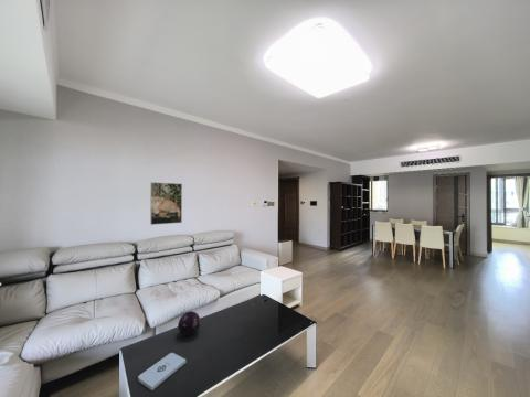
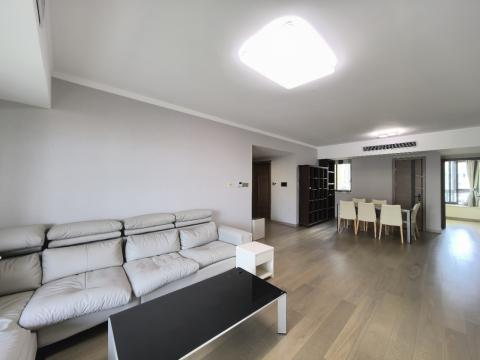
- notepad [137,352,187,391]
- decorative orb [177,310,201,337]
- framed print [149,181,183,226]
